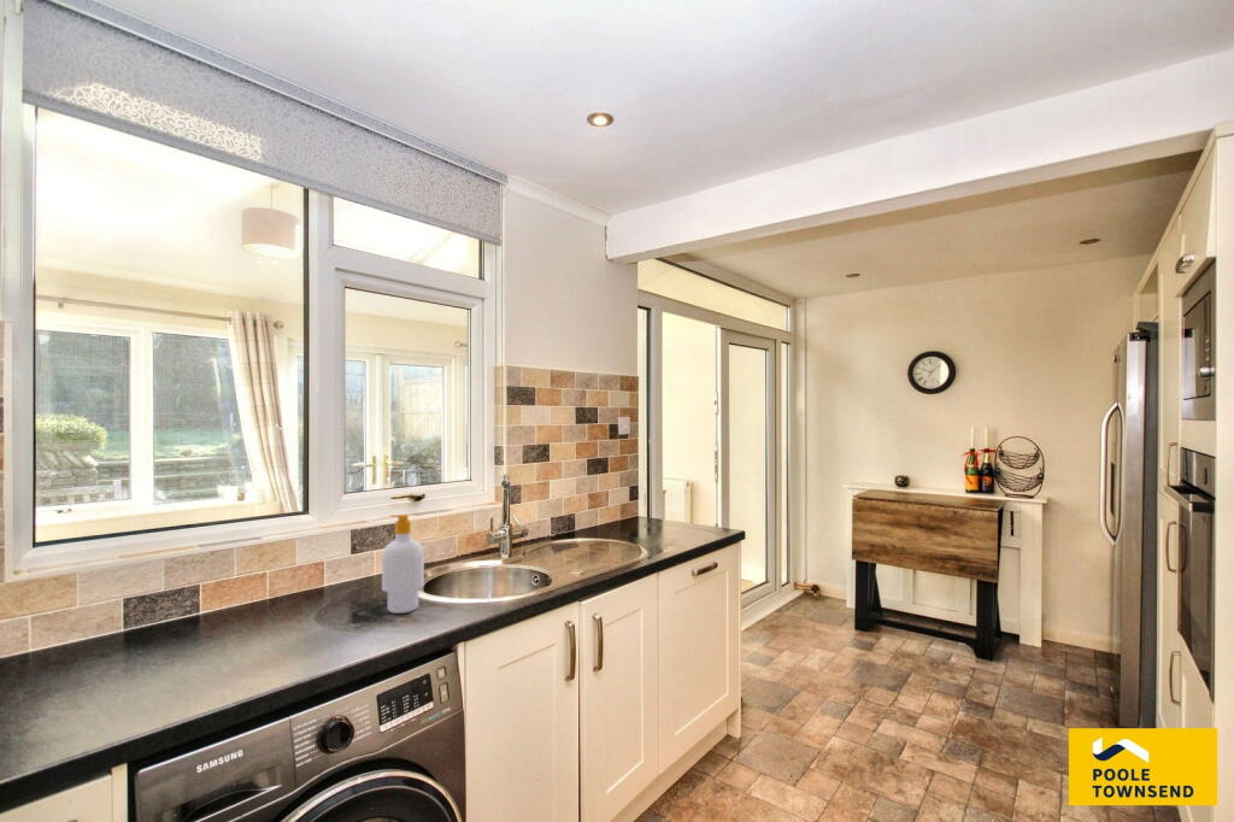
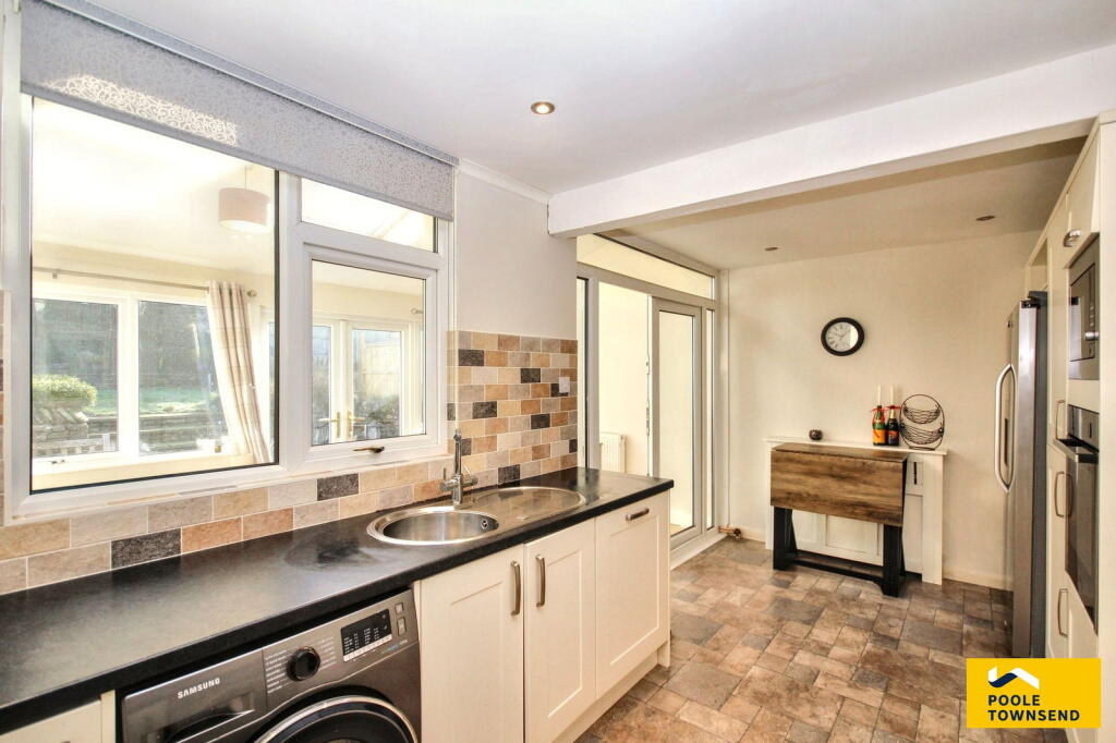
- soap bottle [381,513,425,615]
